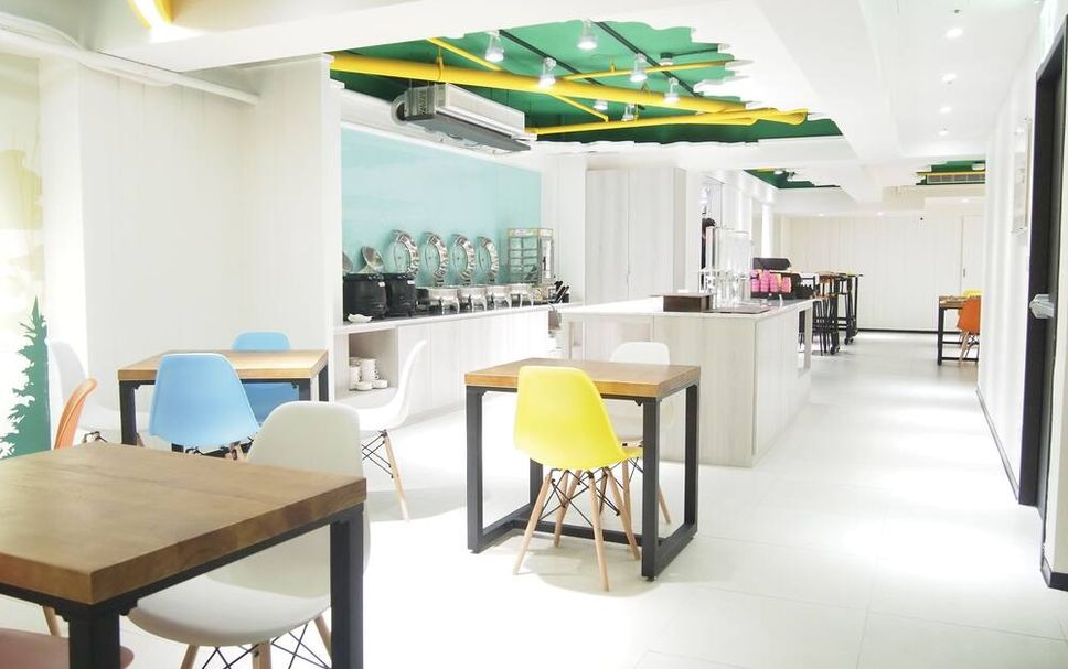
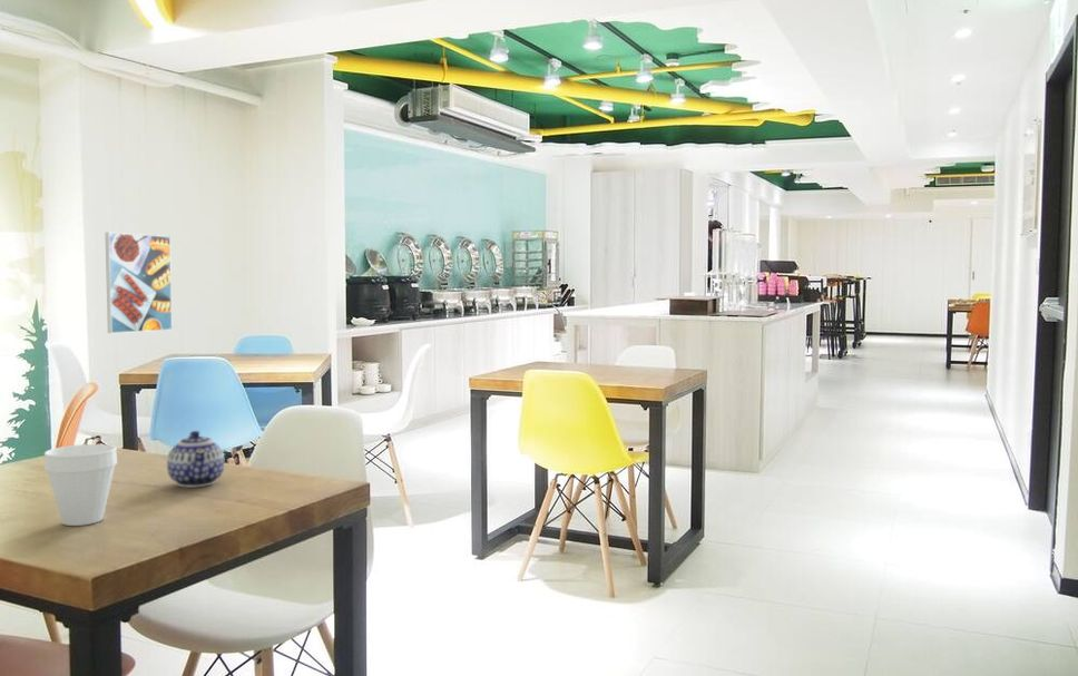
+ teapot [166,430,226,489]
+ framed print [105,232,174,334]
+ cup [43,443,118,527]
